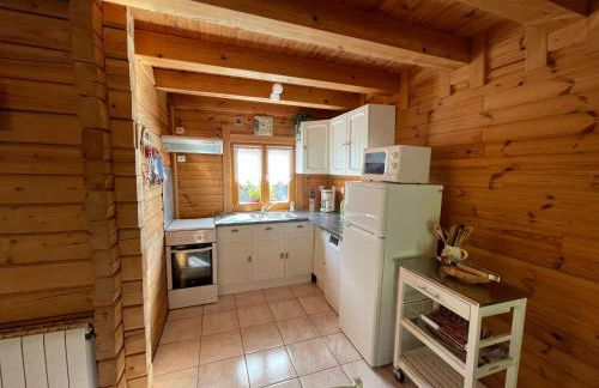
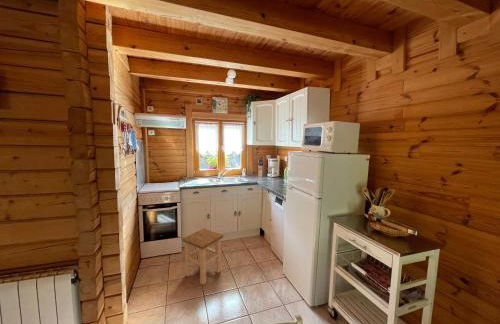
+ stool [181,227,224,286]
